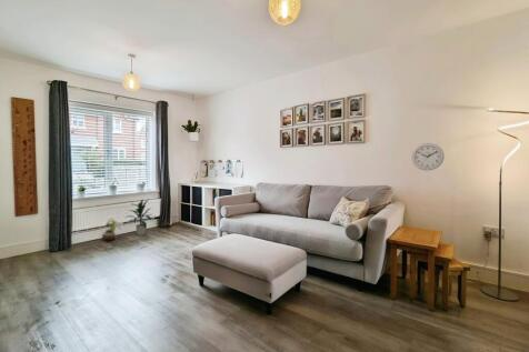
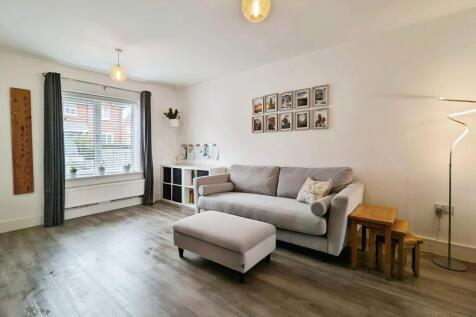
- potted plant [100,218,122,242]
- wall clock [411,142,446,172]
- indoor plant [123,198,152,237]
